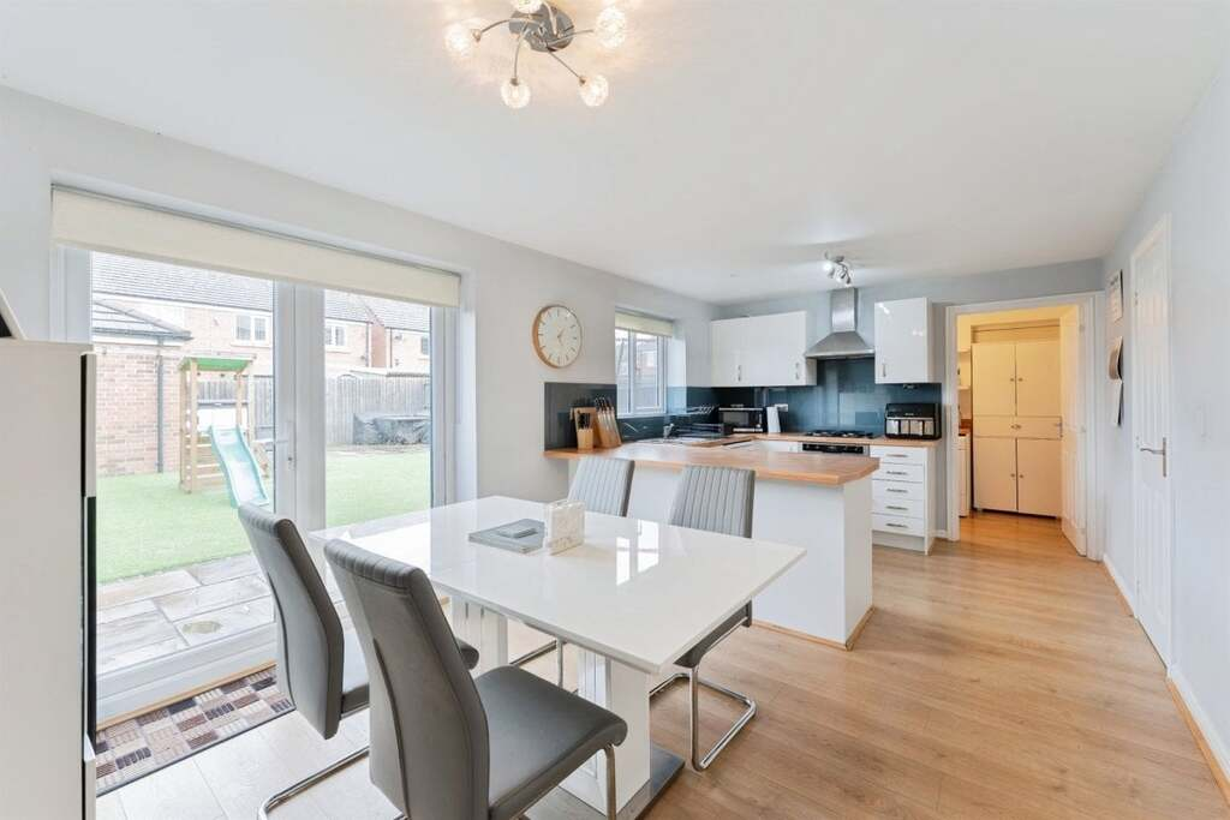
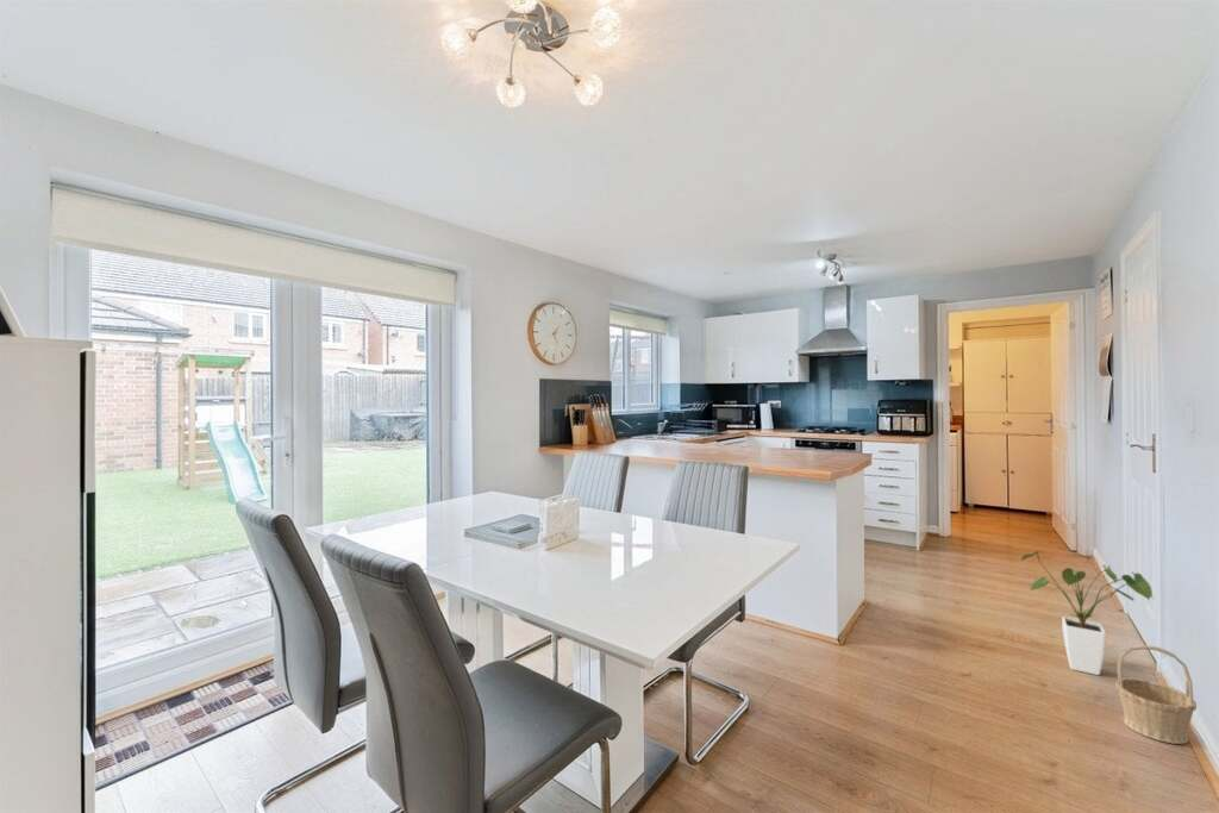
+ basket [1114,644,1198,745]
+ house plant [1020,549,1155,676]
